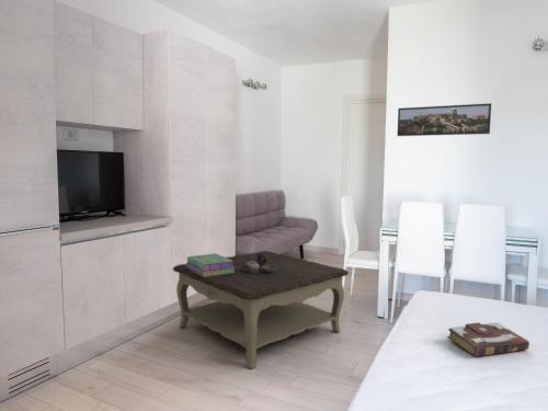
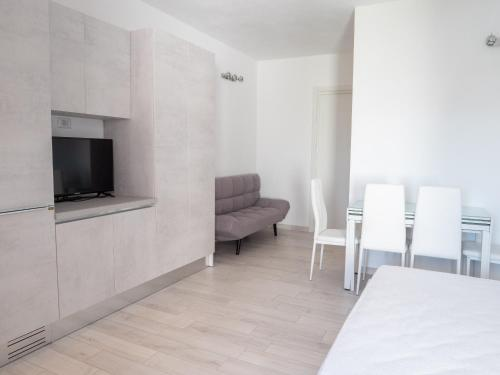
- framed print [396,102,492,137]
- book [446,321,530,357]
- coffee table [172,250,350,369]
- stack of books [185,252,235,277]
- decorative bowl [243,253,277,274]
